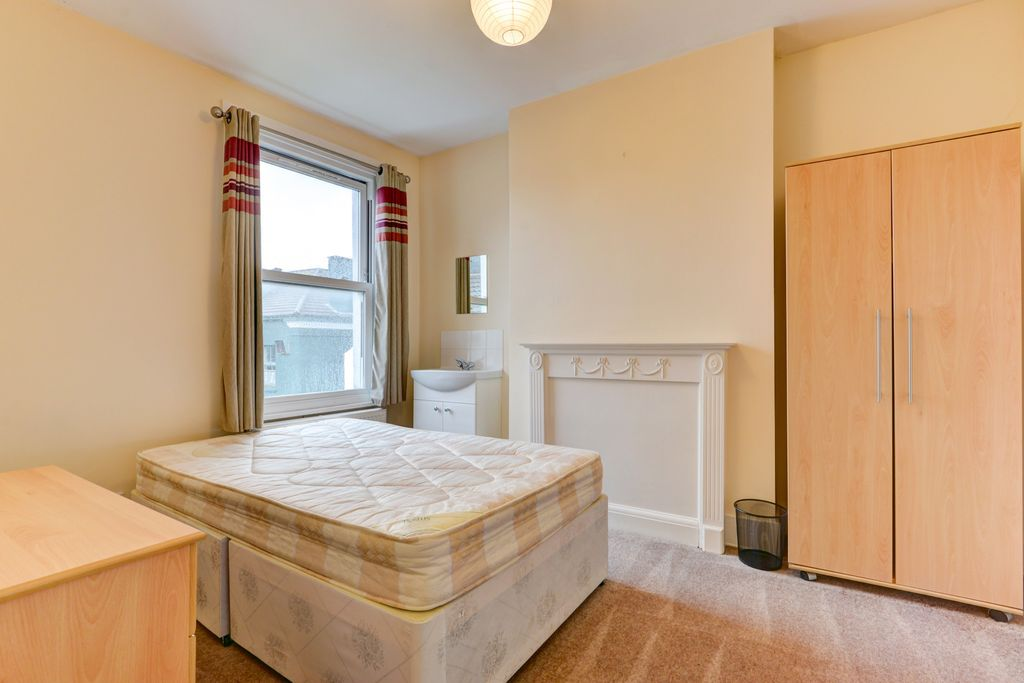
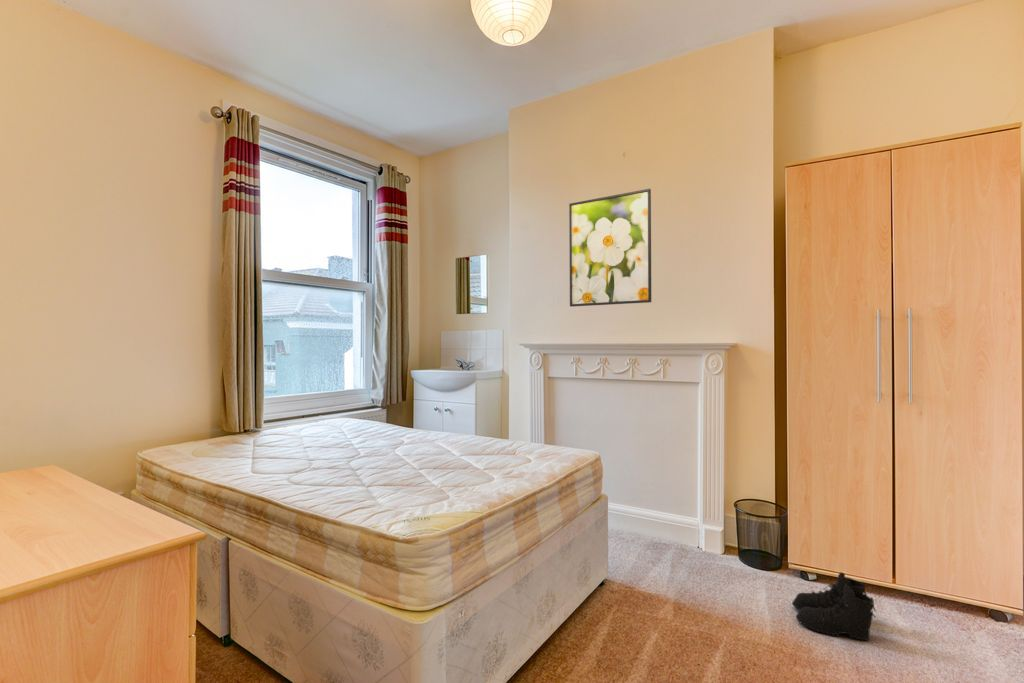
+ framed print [568,188,652,307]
+ boots [791,572,877,642]
